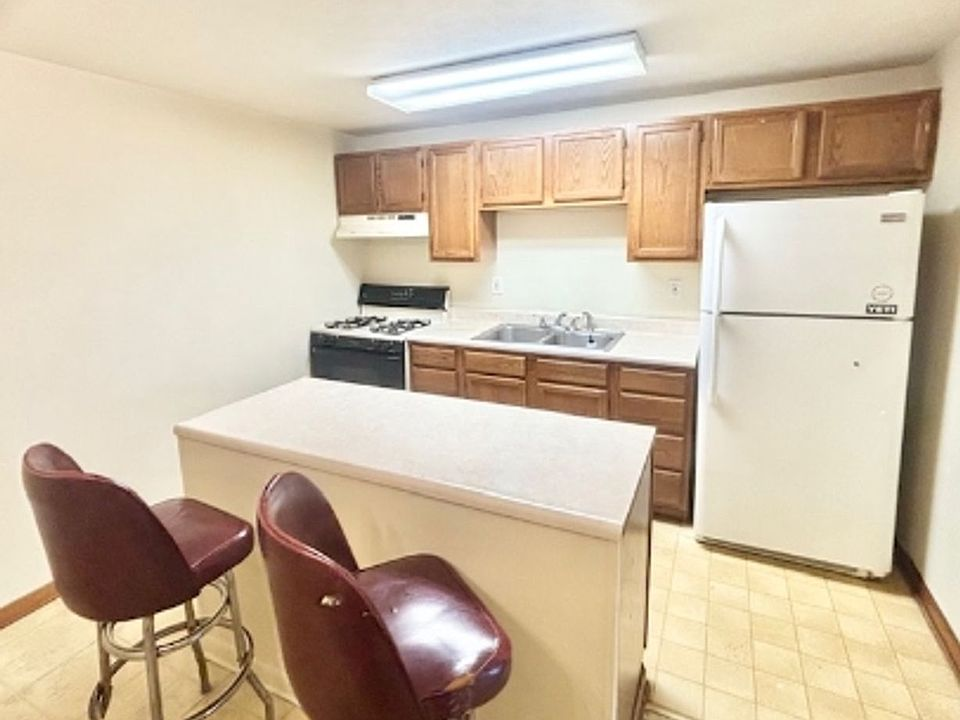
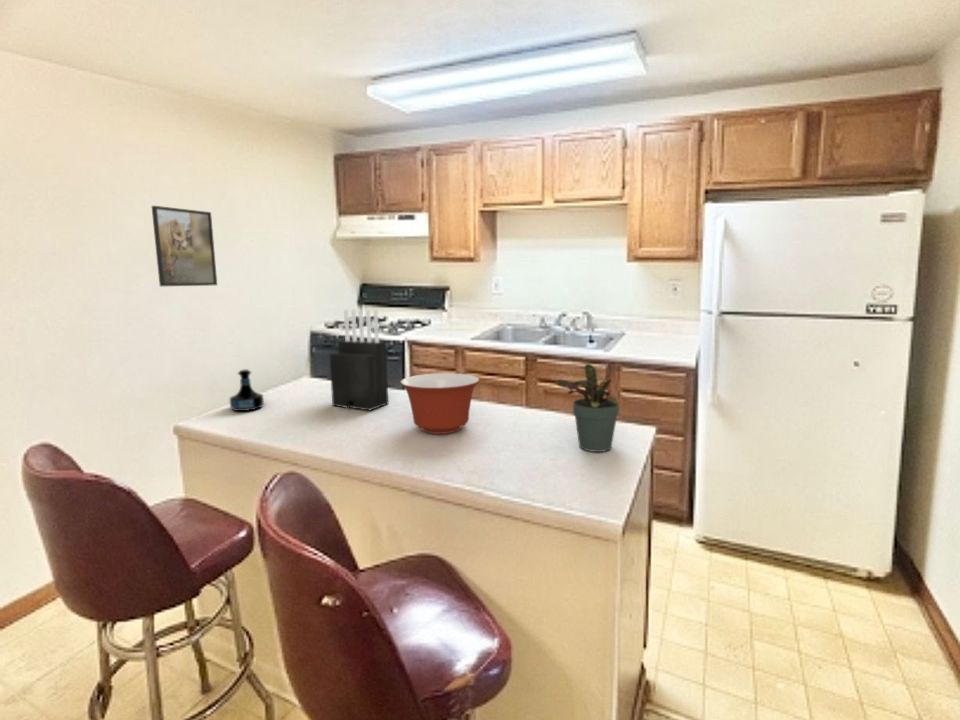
+ mixing bowl [399,372,481,435]
+ tequila bottle [229,368,265,412]
+ potted plant [555,363,620,453]
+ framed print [151,205,218,287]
+ knife block [328,308,389,411]
